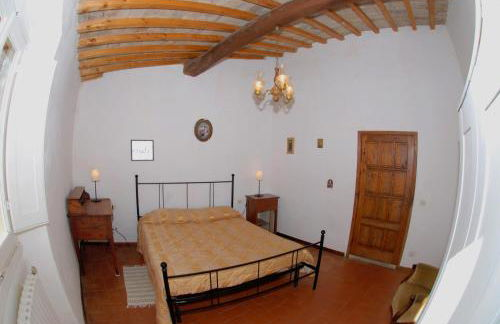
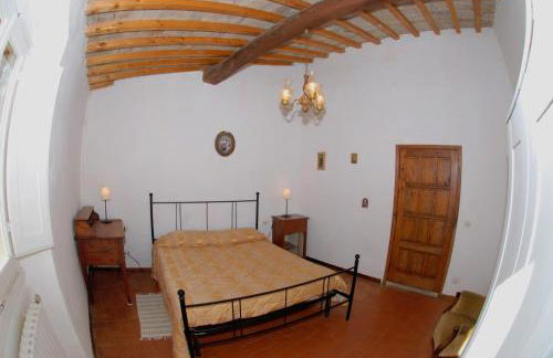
- wall art [130,139,155,162]
